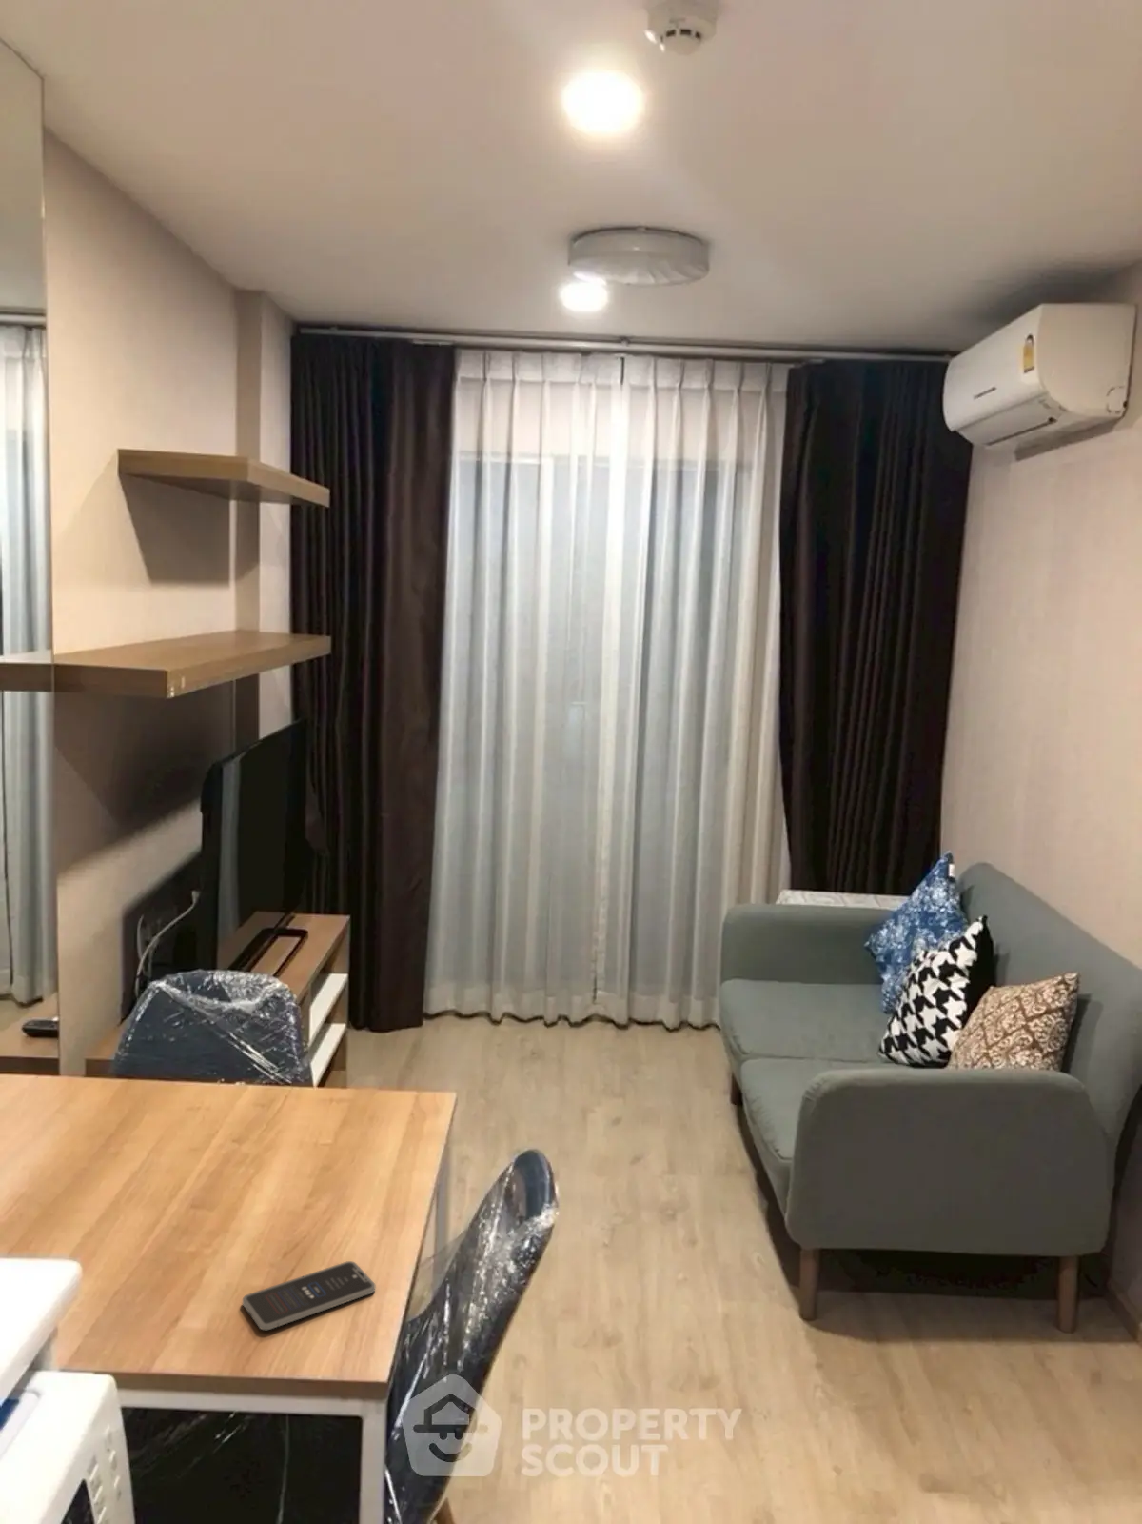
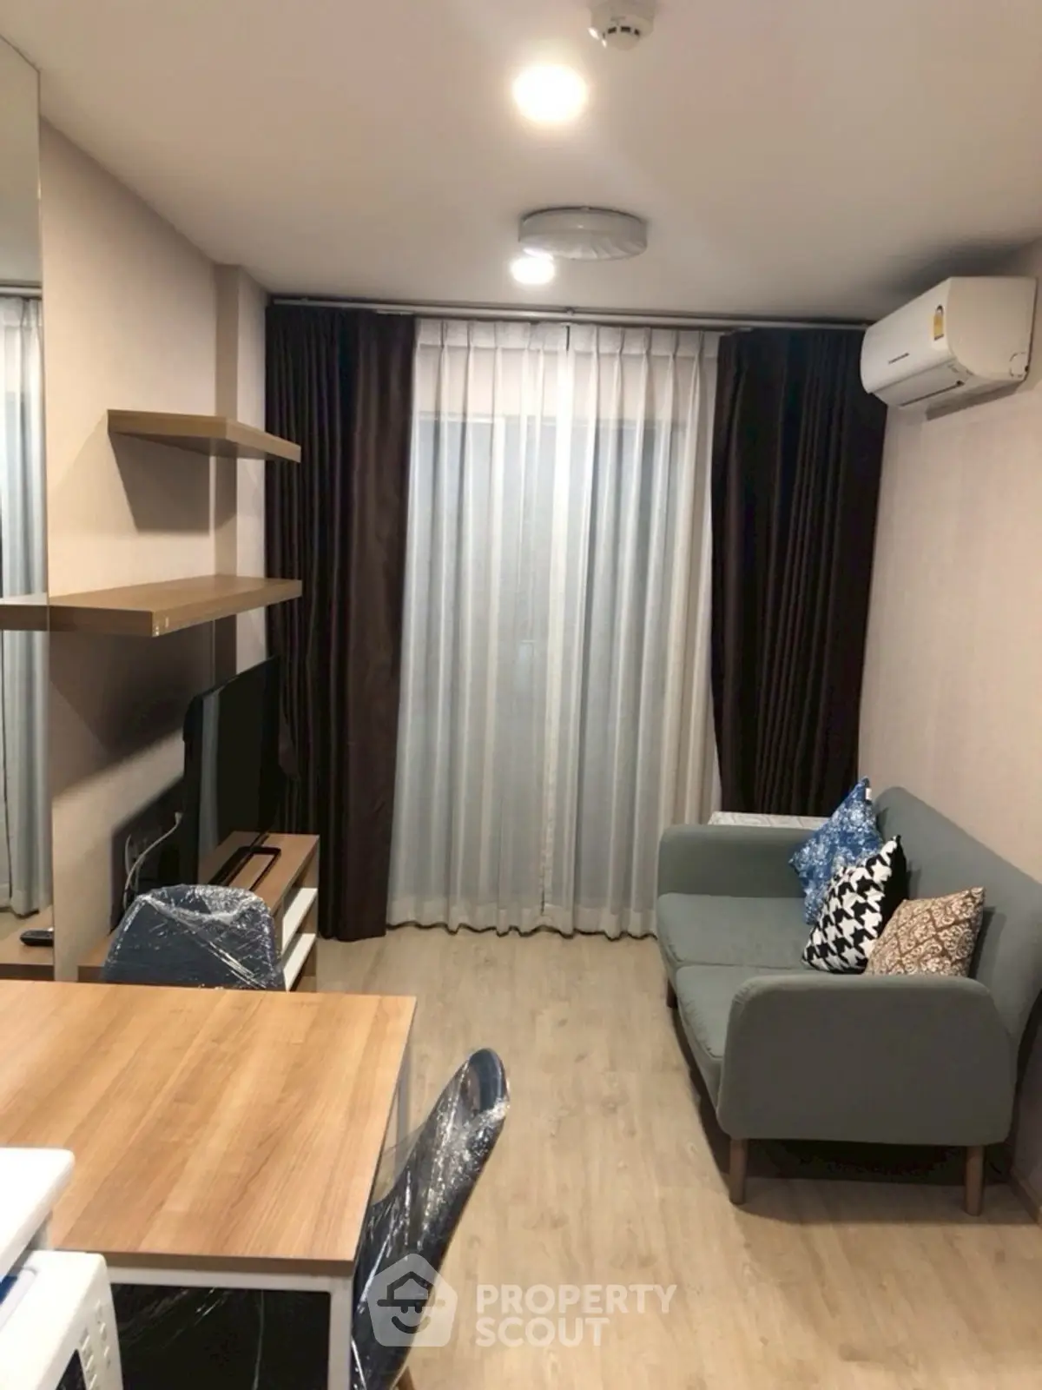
- smartphone [242,1260,375,1331]
